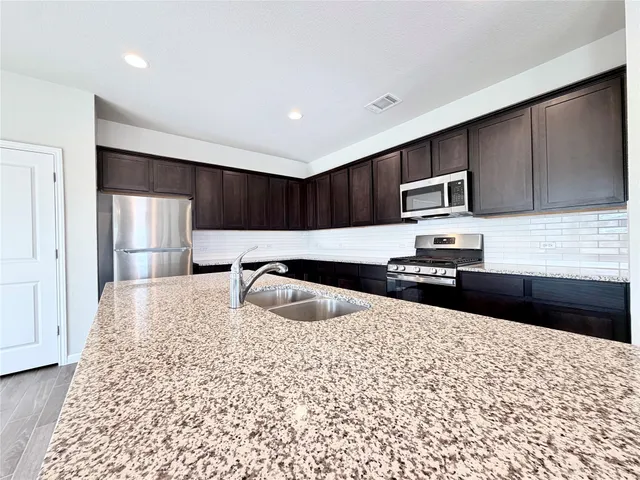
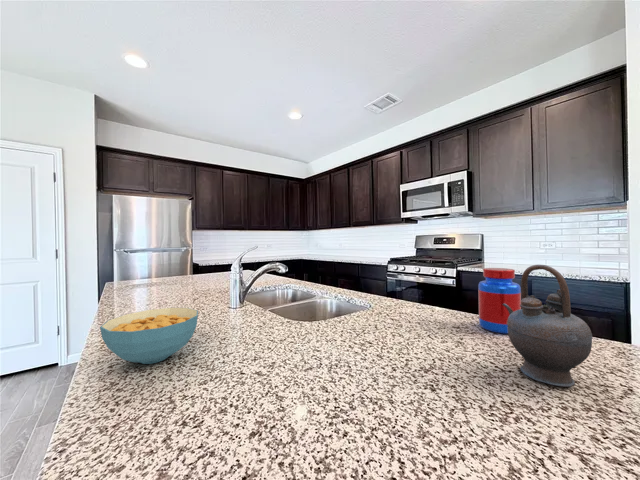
+ teapot [502,264,593,388]
+ cereal bowl [99,307,199,365]
+ jar [477,267,522,335]
